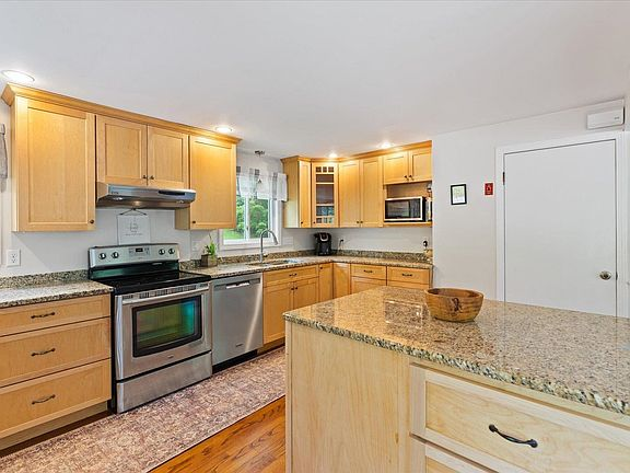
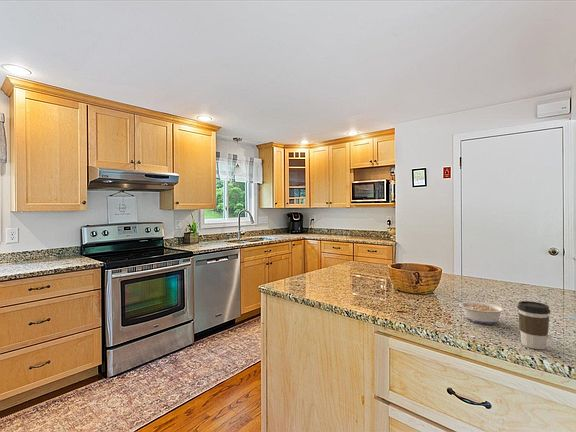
+ legume [452,297,506,325]
+ coffee cup [516,300,551,350]
